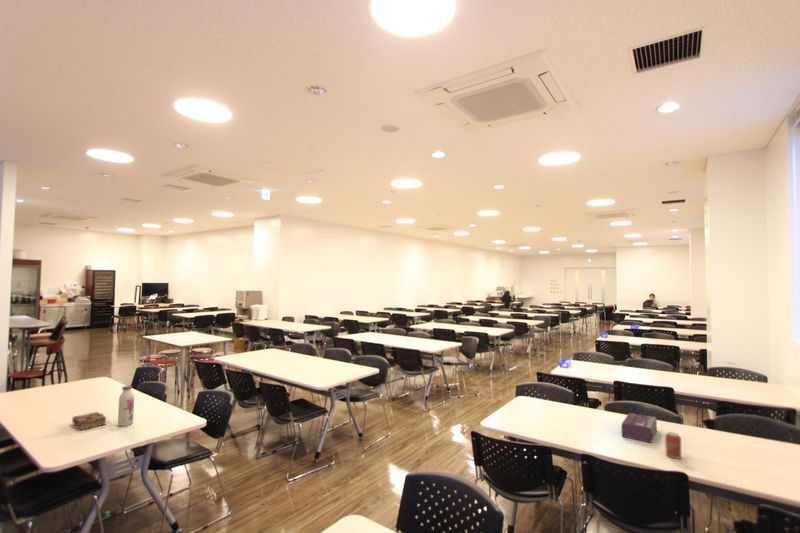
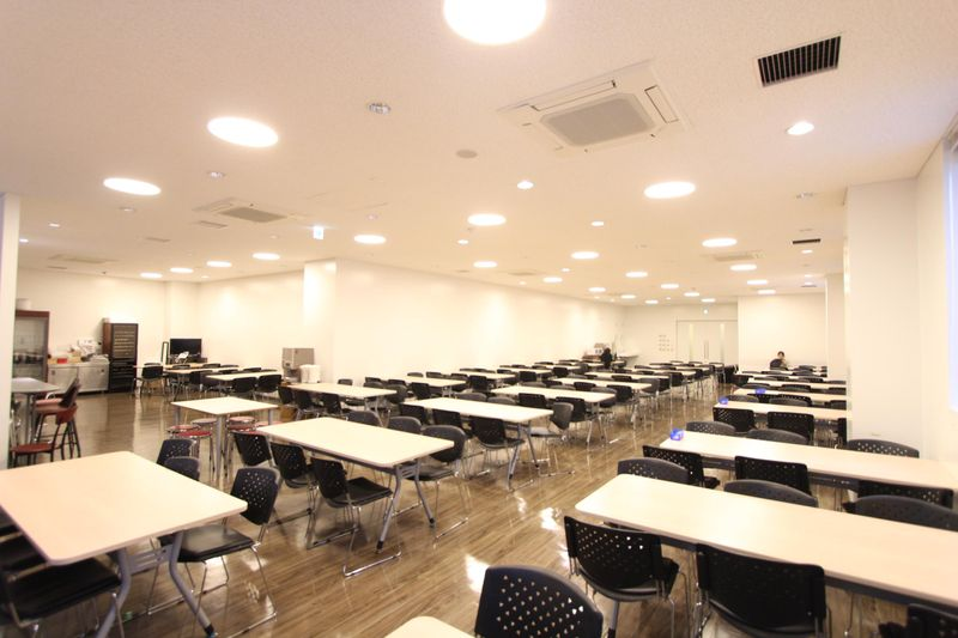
- tissue box [621,412,658,444]
- can [664,431,683,460]
- book [71,411,108,431]
- water bottle [117,385,135,427]
